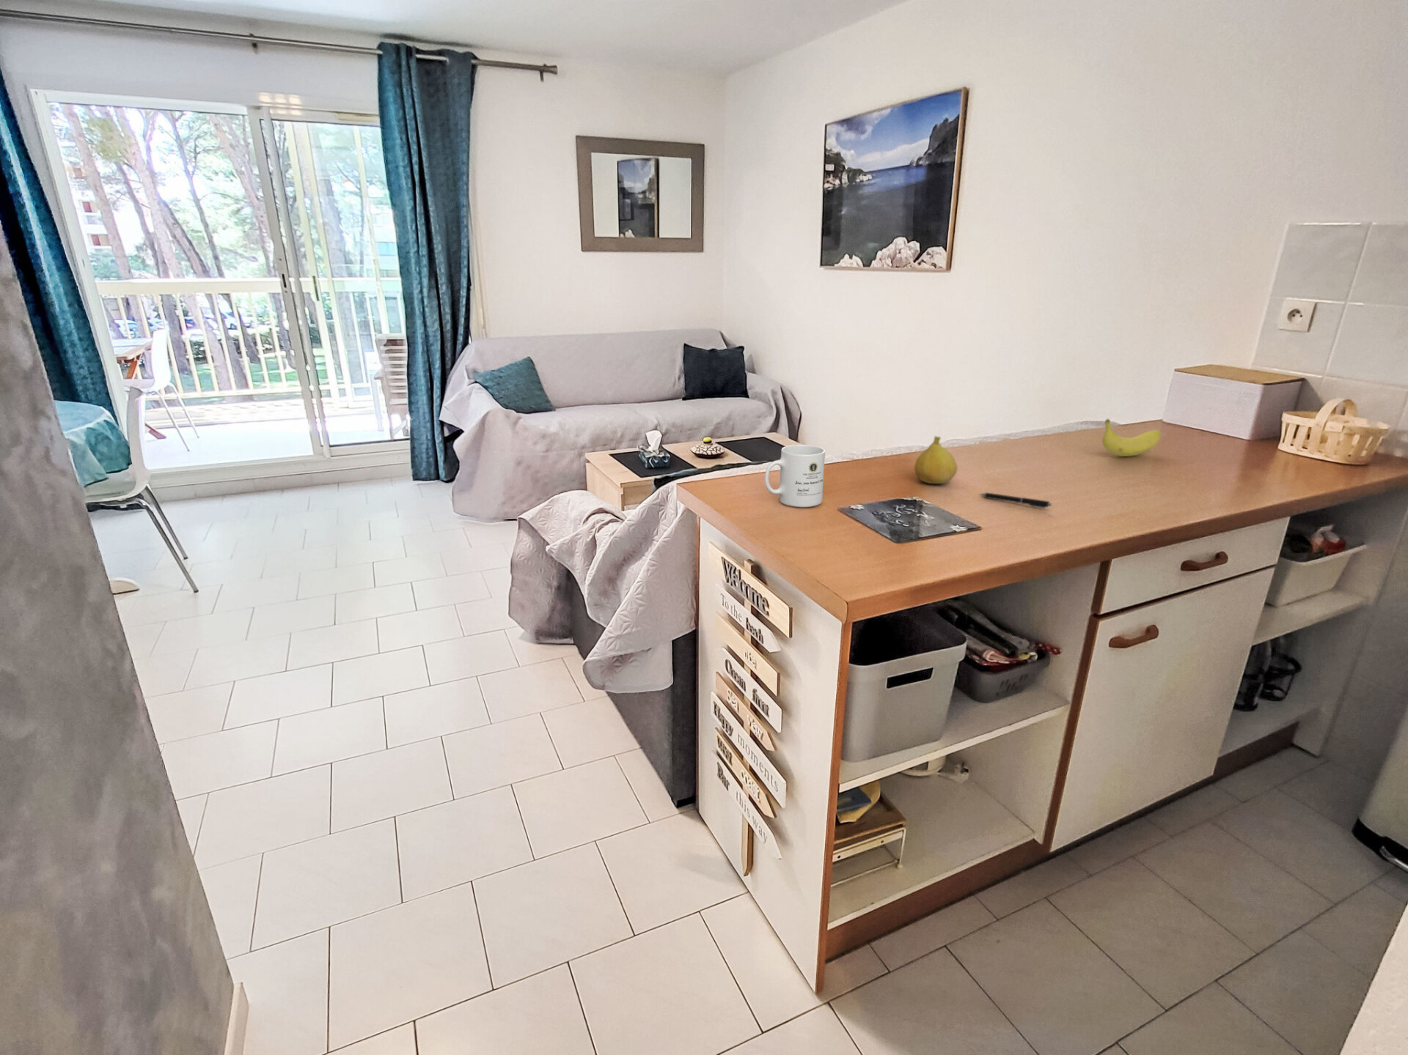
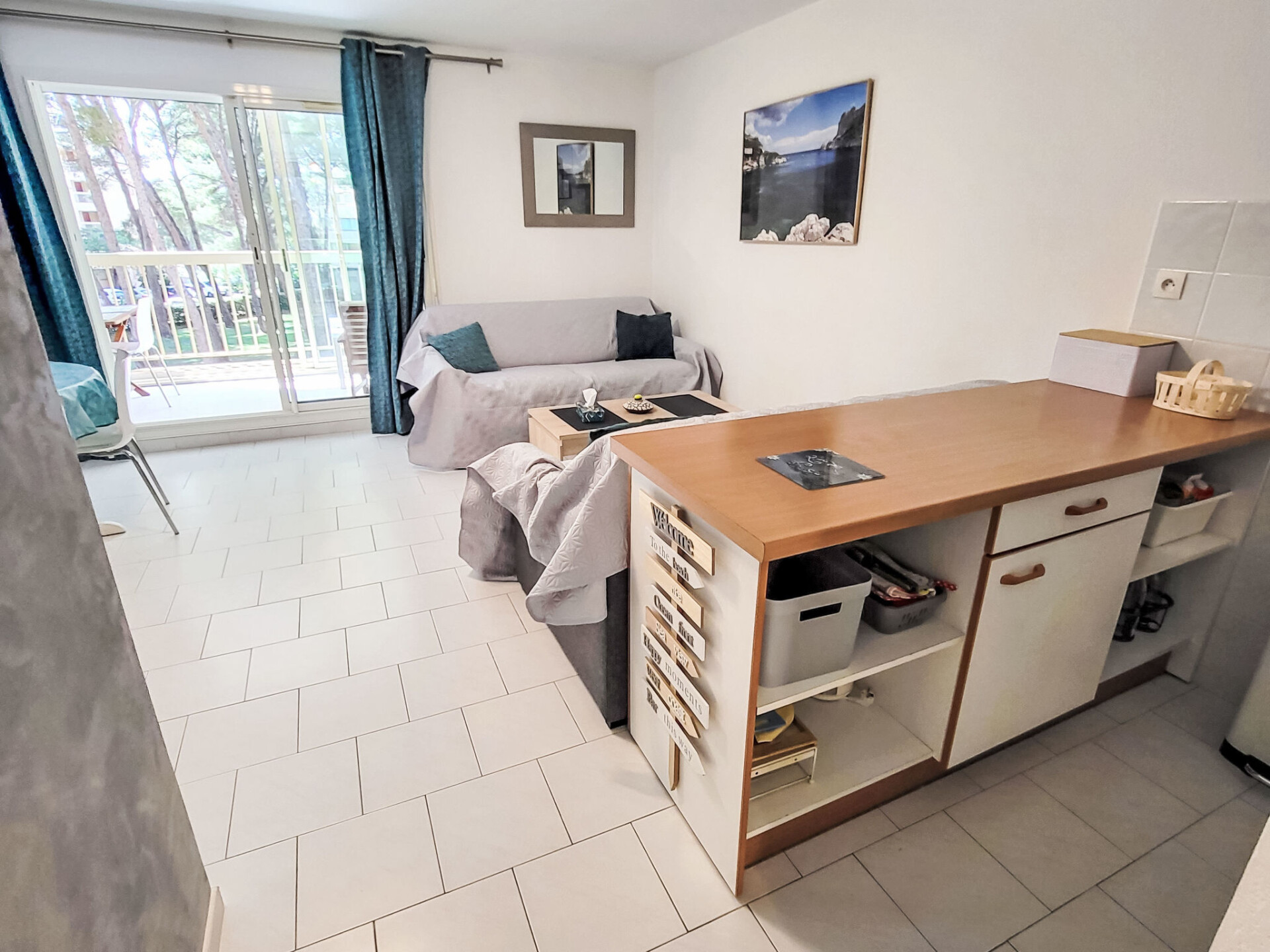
- mug [764,444,826,508]
- fruit [914,436,959,484]
- fruit [1102,418,1162,458]
- pen [978,492,1052,509]
